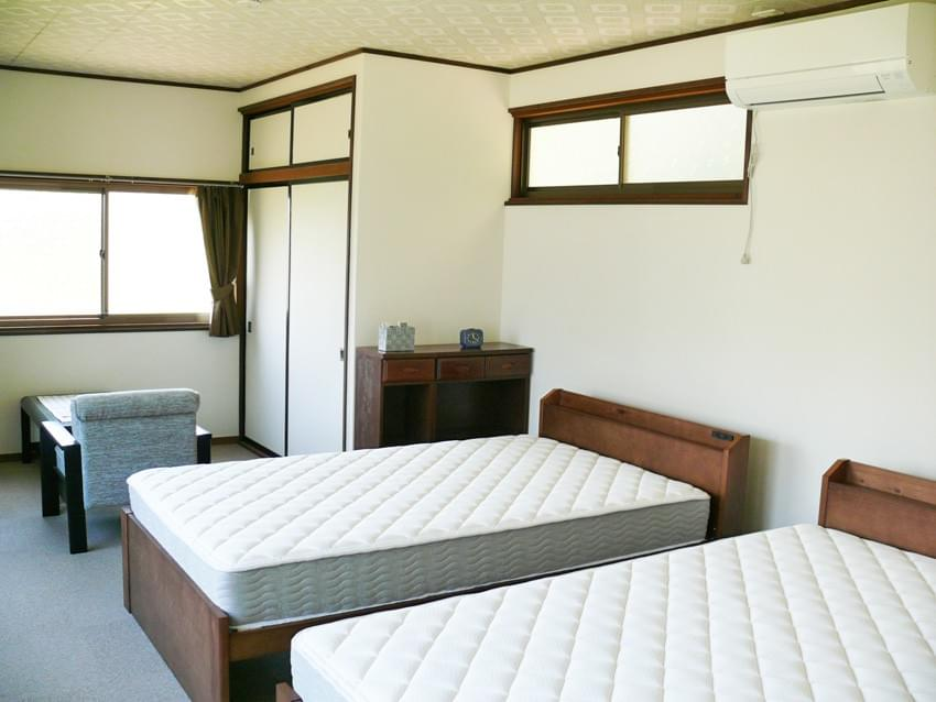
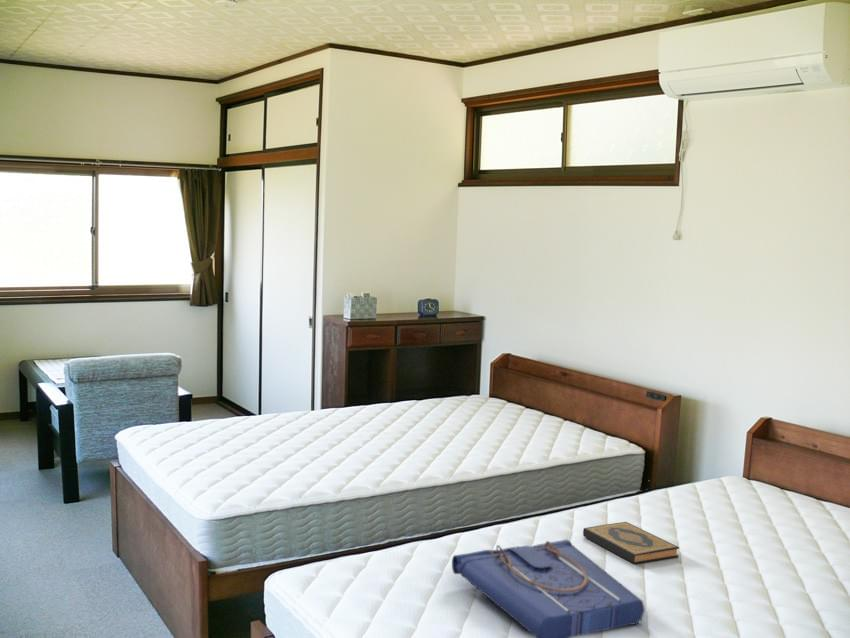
+ hardback book [582,521,680,564]
+ tote bag [451,539,646,638]
